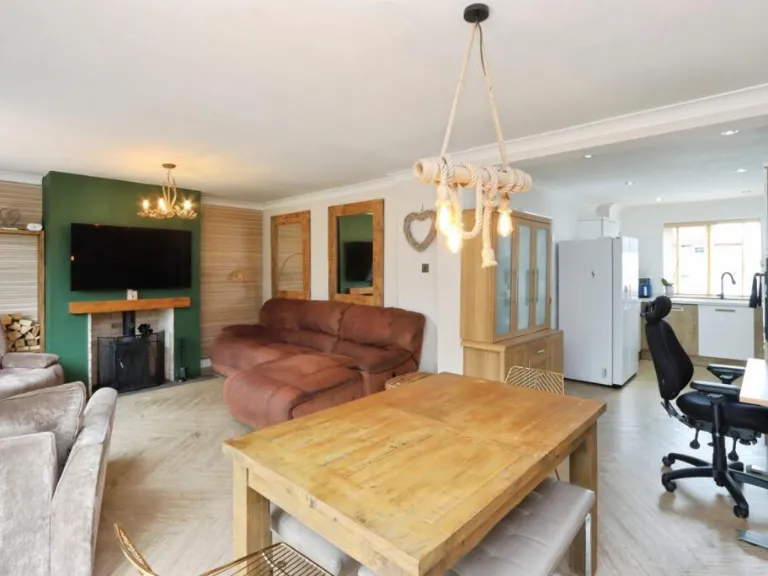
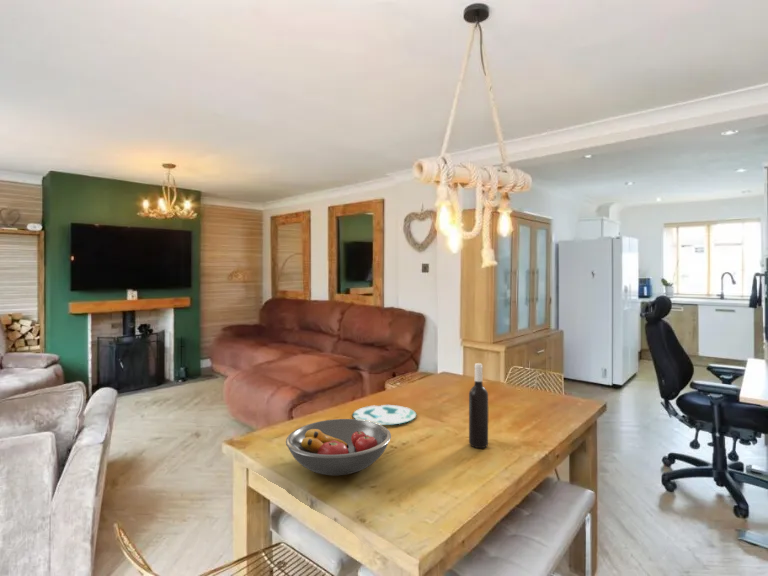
+ fruit bowl [285,418,392,476]
+ wine bottle [468,362,489,449]
+ plate [352,404,417,426]
